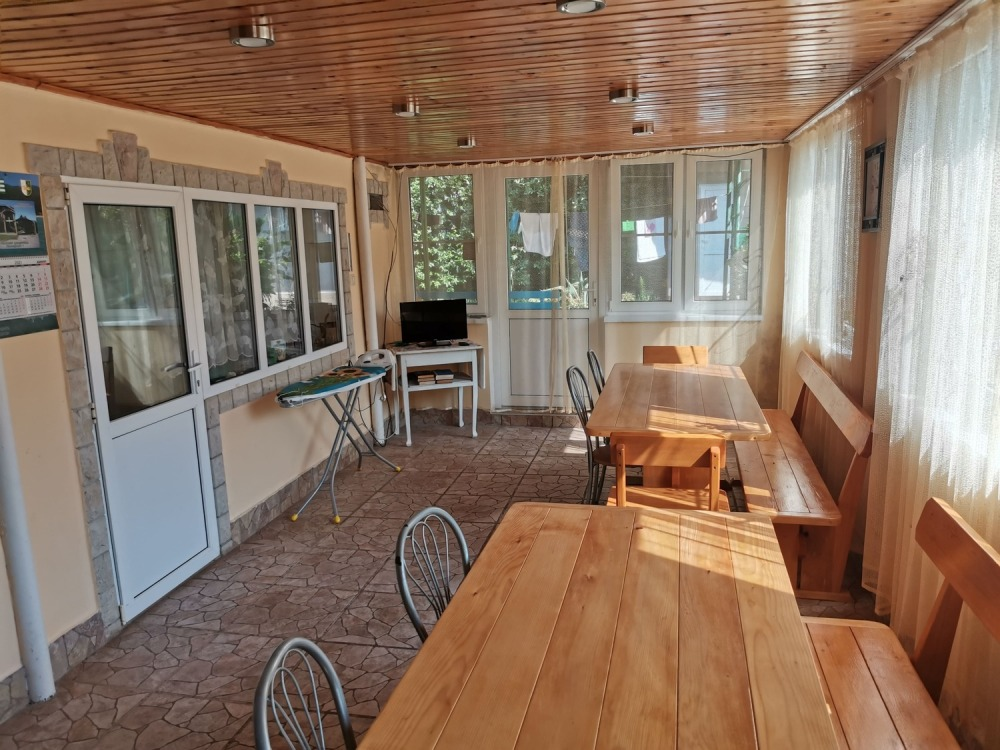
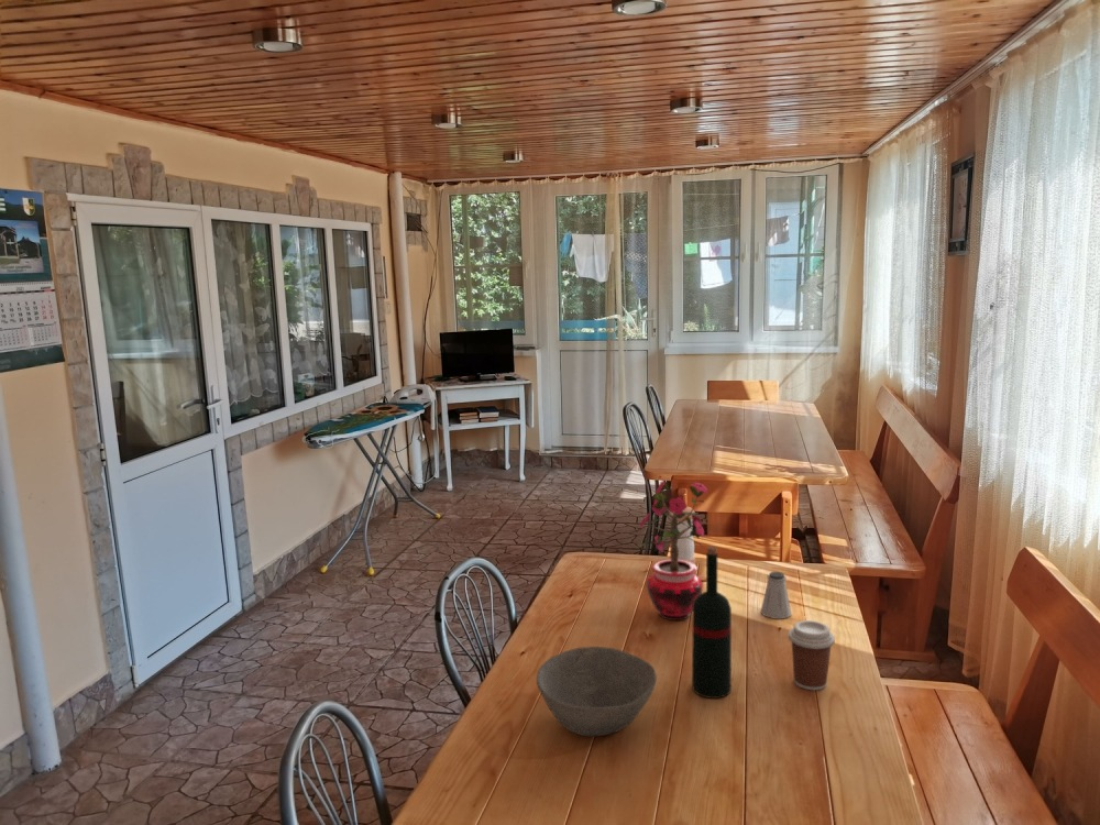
+ bowl [536,646,658,737]
+ pepper shaker [669,505,696,565]
+ coffee cup [788,619,836,691]
+ potted plant [637,480,708,622]
+ saltshaker [760,571,792,619]
+ wine bottle [691,546,733,700]
